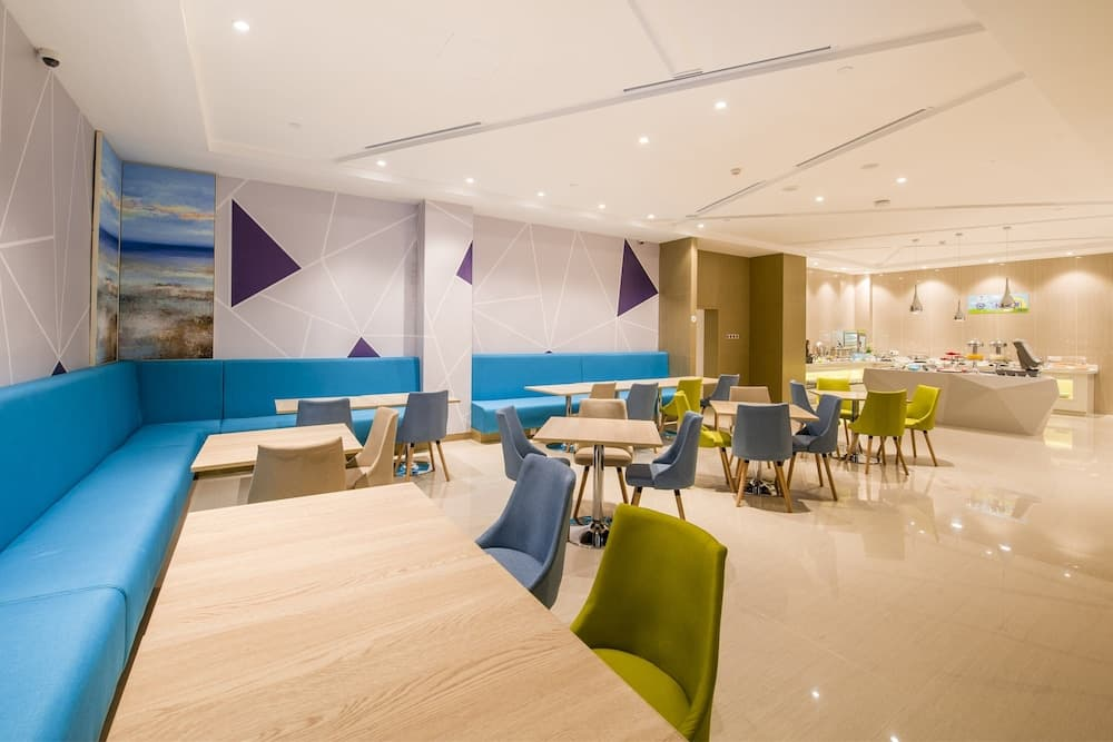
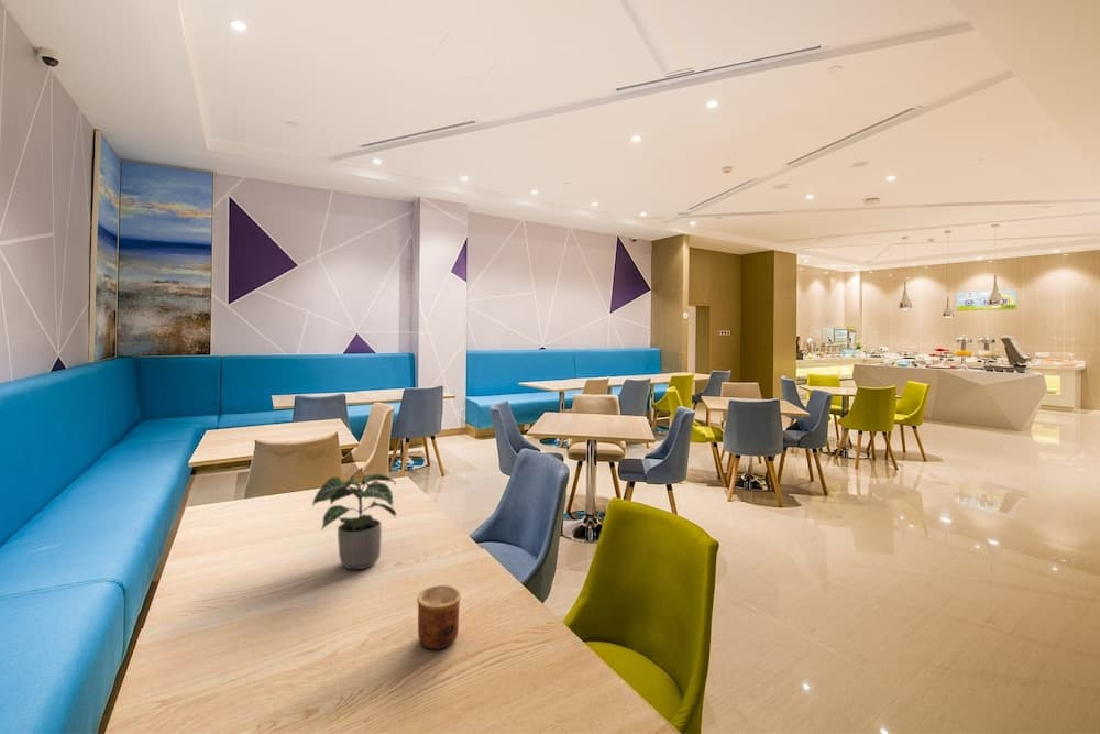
+ potted plant [311,472,397,570]
+ cup [416,584,462,650]
